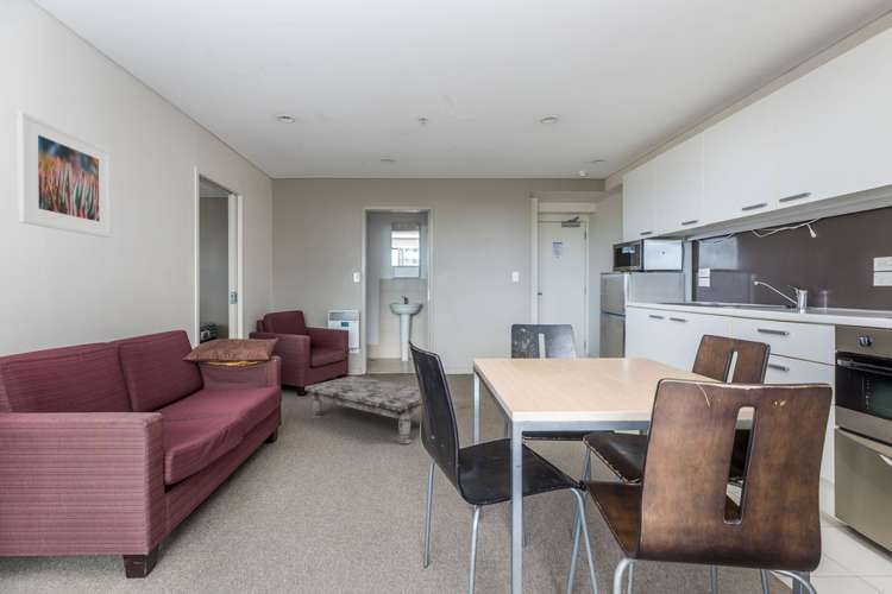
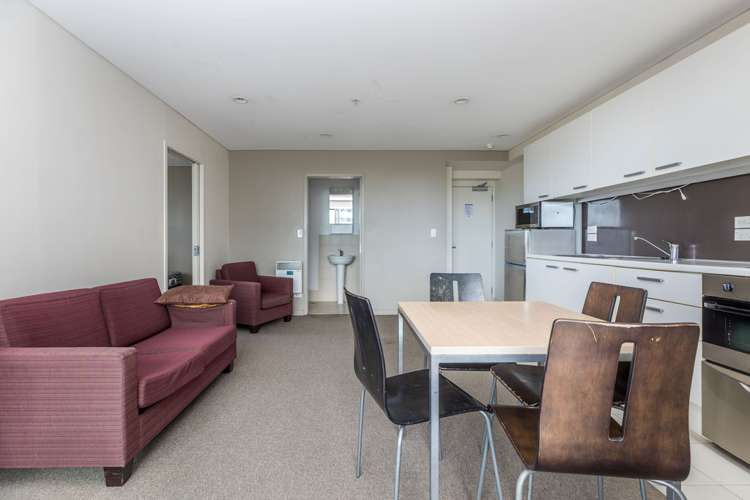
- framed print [15,109,113,239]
- coffee table [303,375,422,446]
